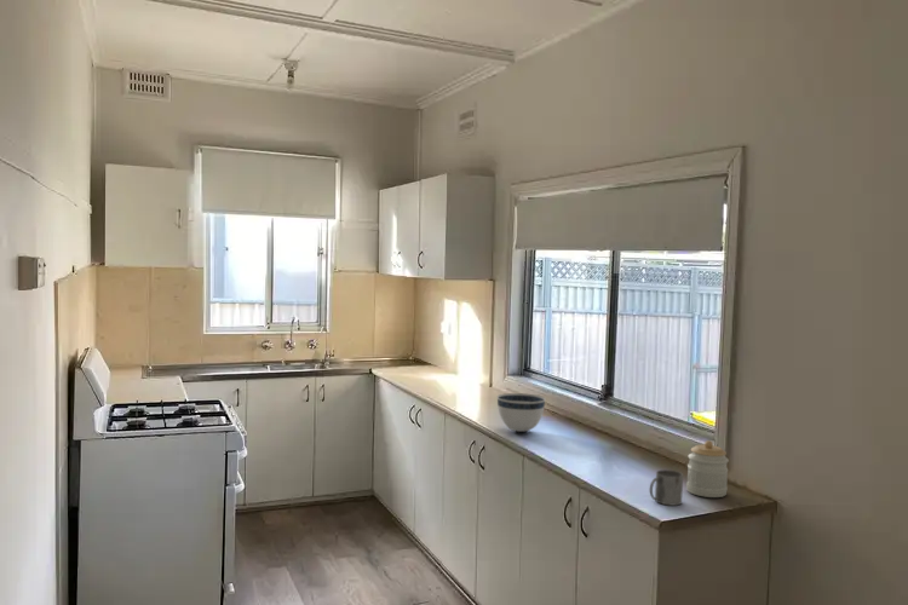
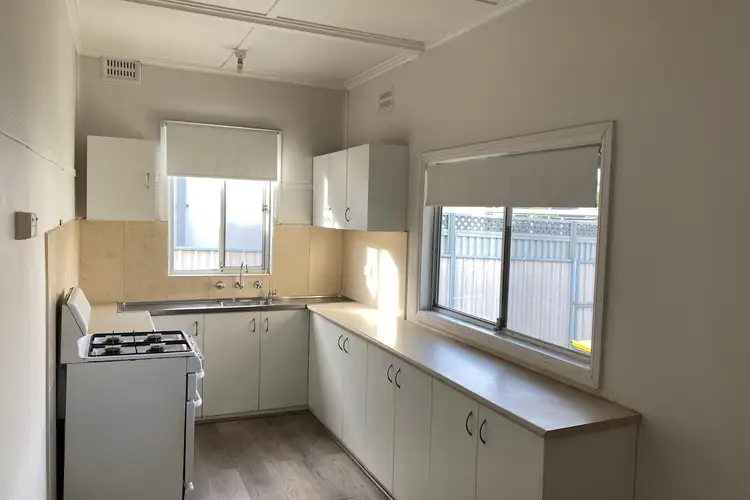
- bowl [496,392,547,433]
- mug [649,468,684,507]
- jar [685,439,730,499]
